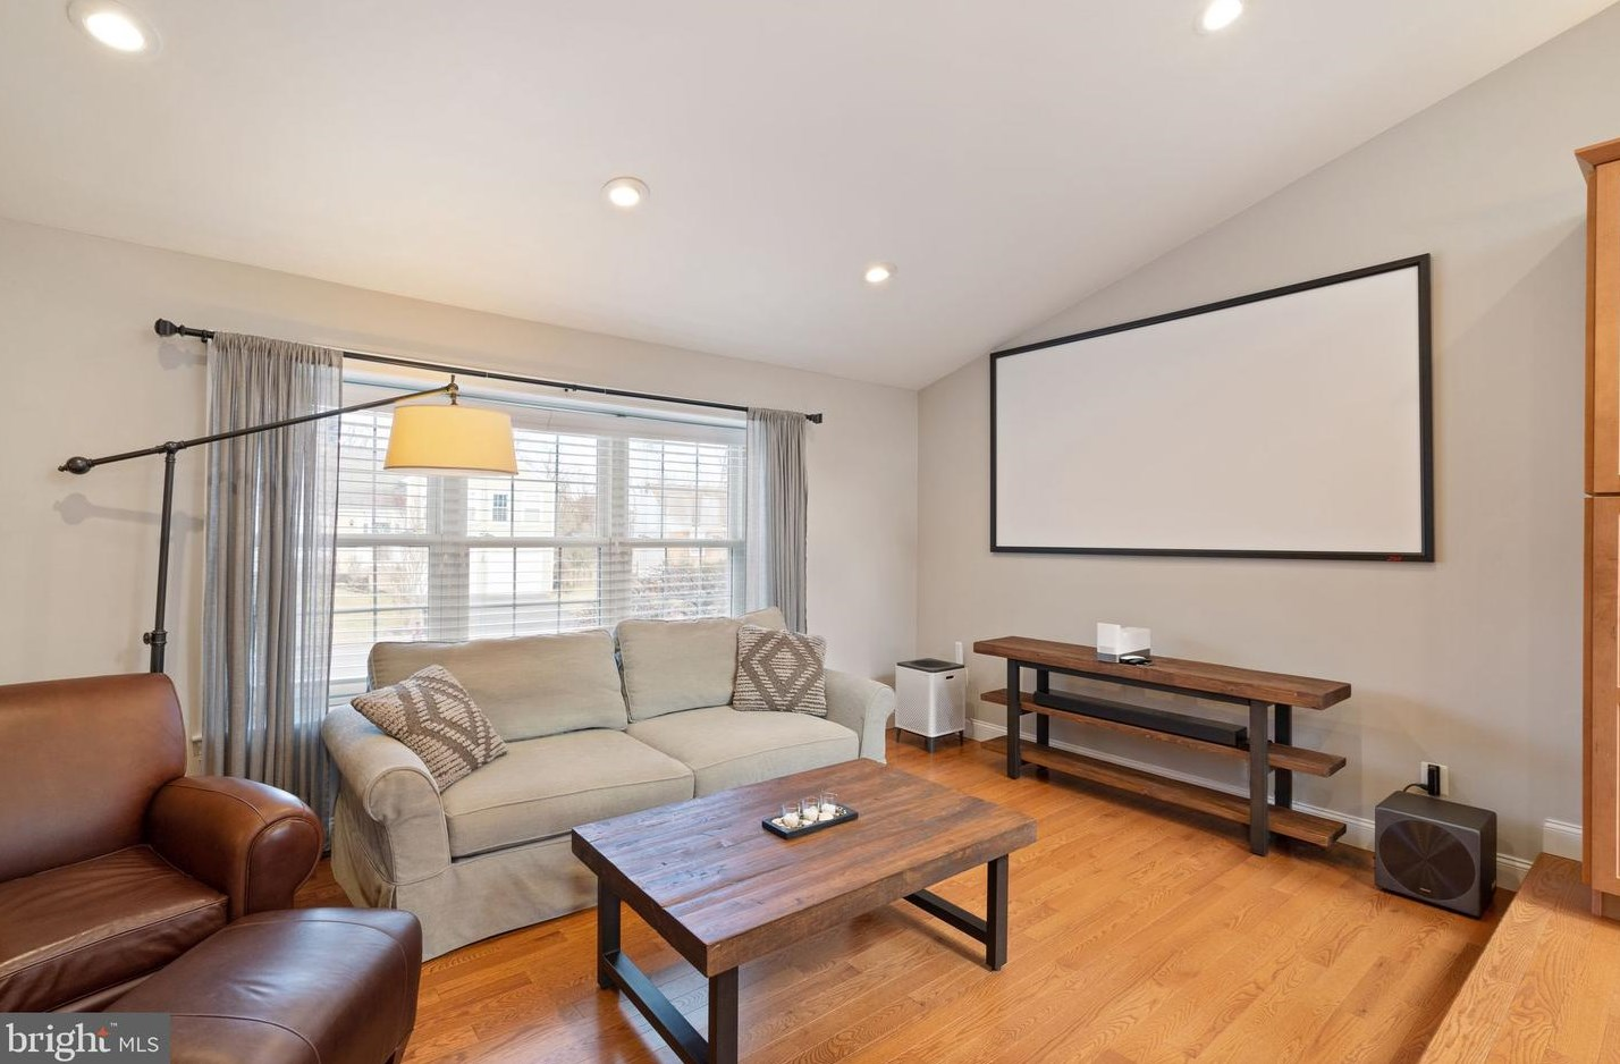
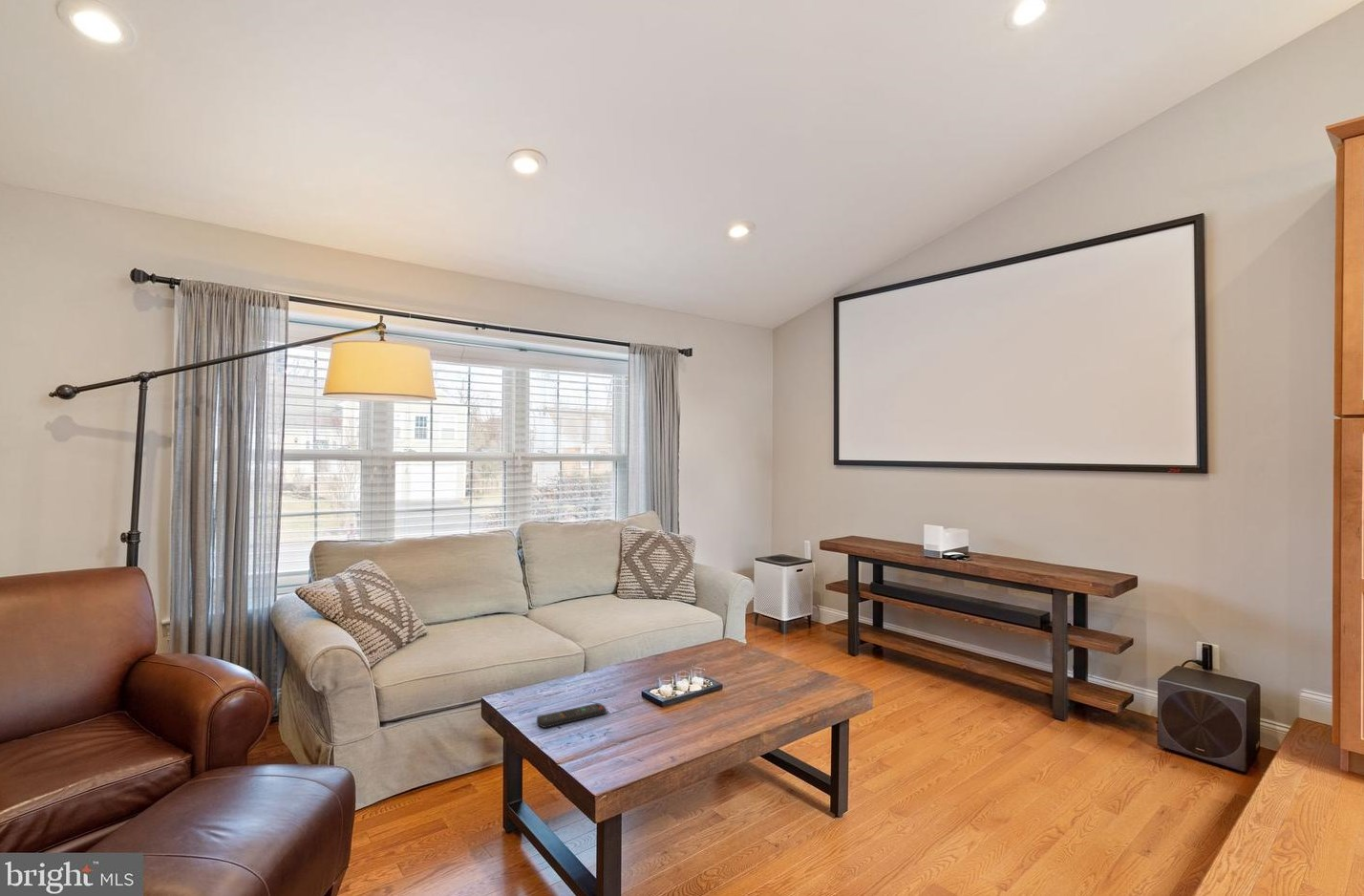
+ remote control [536,702,607,729]
